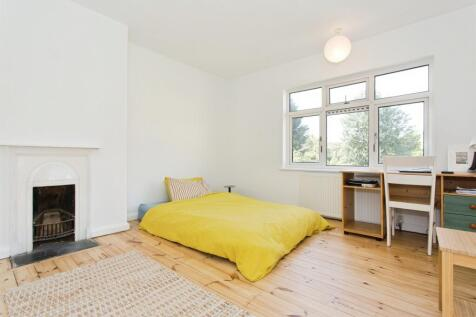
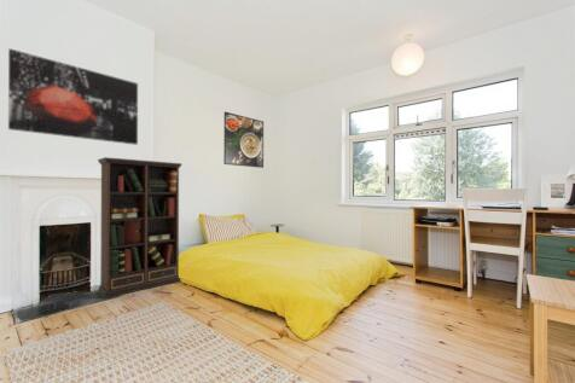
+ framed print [222,111,265,169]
+ wall art [7,47,139,146]
+ bookcase [97,156,182,300]
